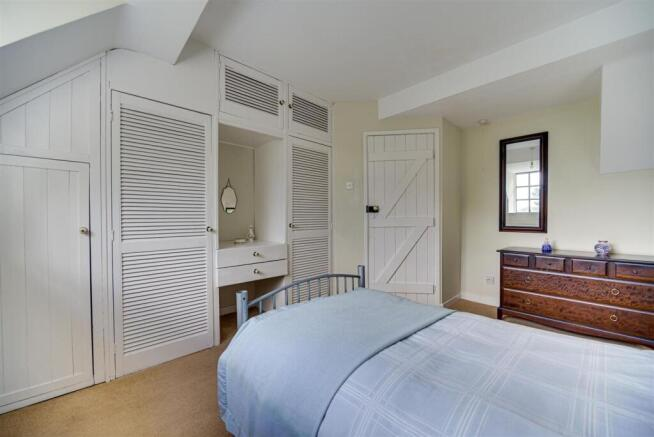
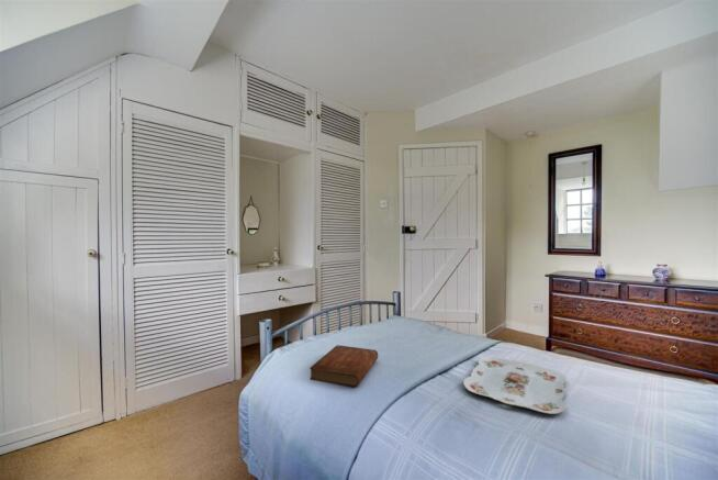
+ serving tray [462,356,568,415]
+ bible [308,344,379,389]
